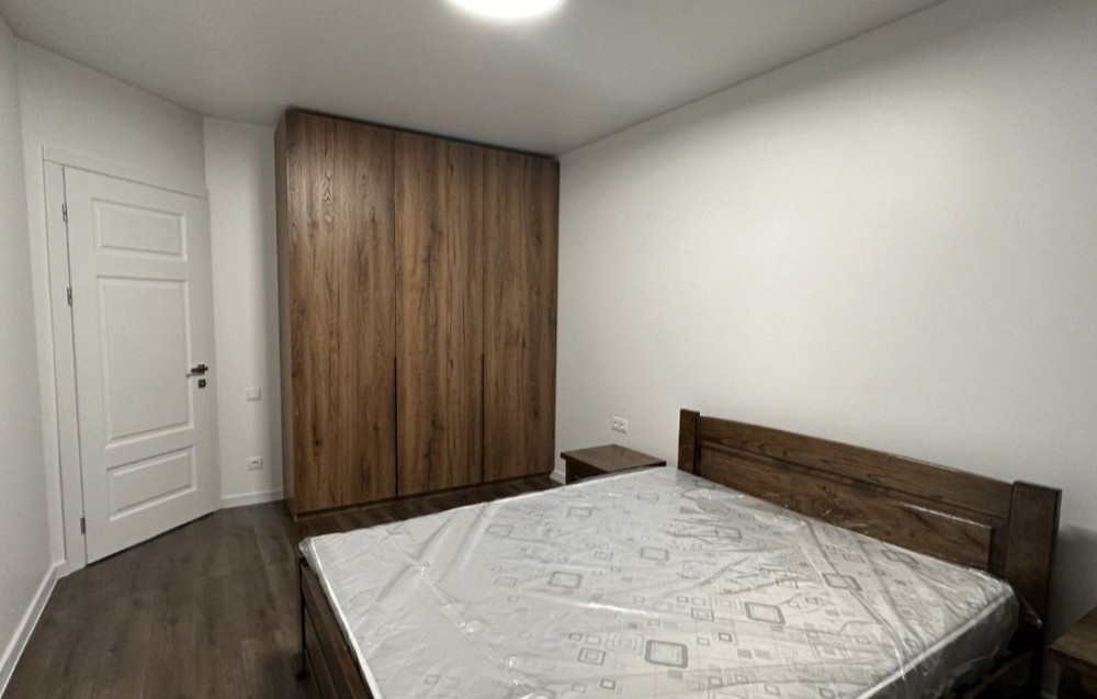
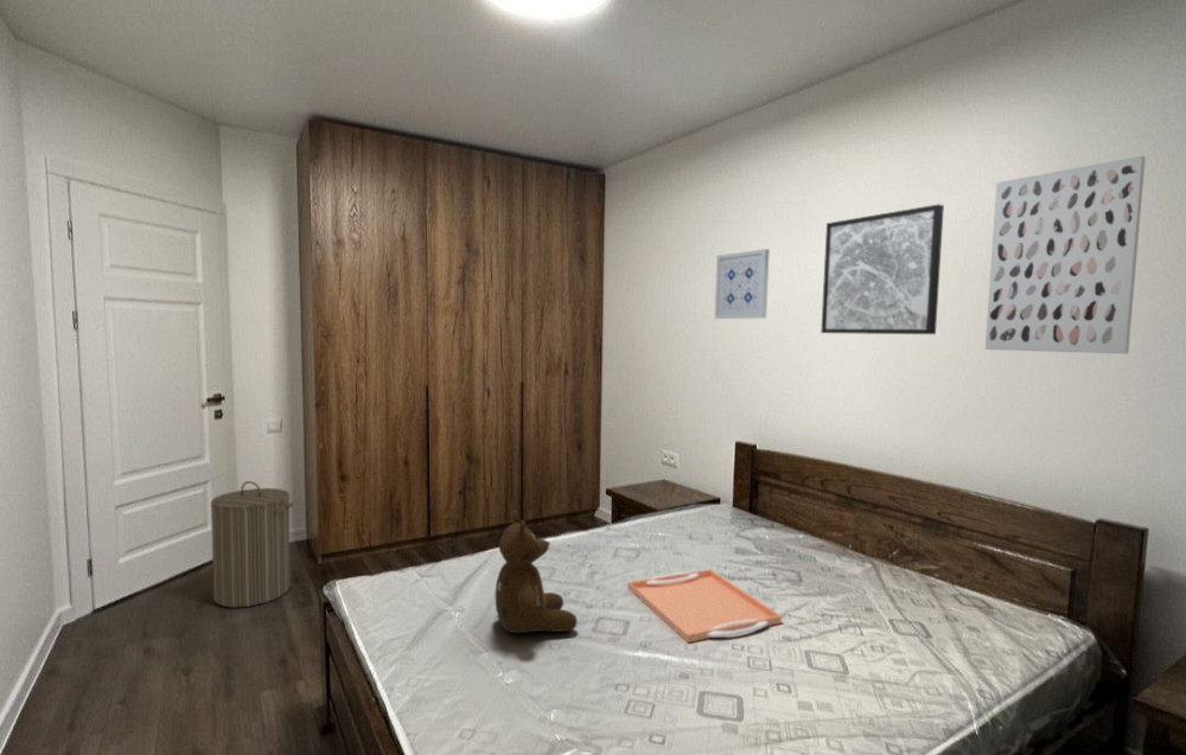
+ teddy bear [495,510,579,634]
+ wall art [820,203,945,335]
+ laundry hamper [210,480,294,608]
+ serving tray [627,568,783,644]
+ wall art [713,248,771,320]
+ wall art [984,155,1147,354]
